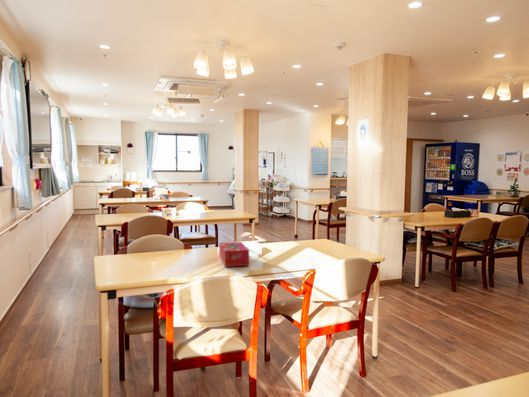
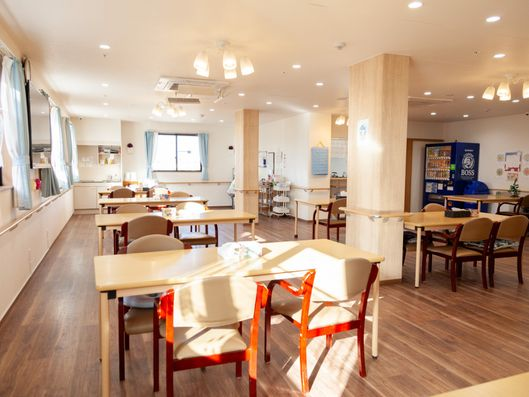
- tissue box [218,241,250,268]
